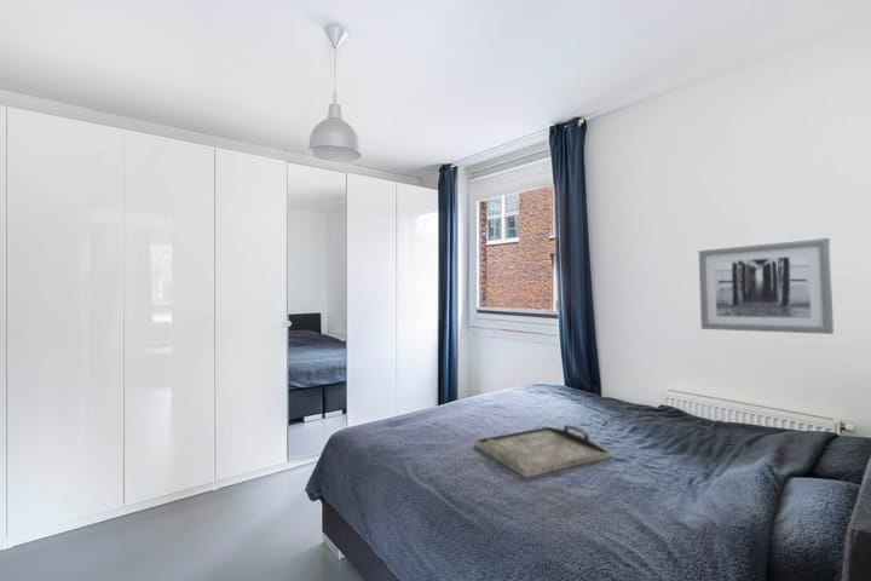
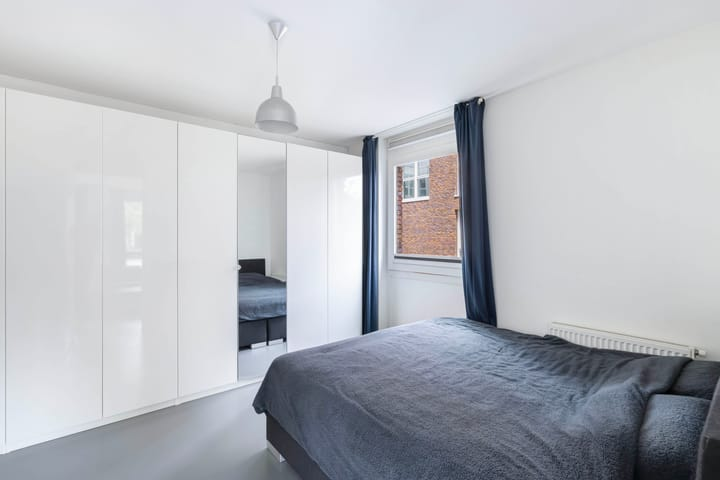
- serving tray [473,424,611,479]
- wall art [698,237,835,335]
